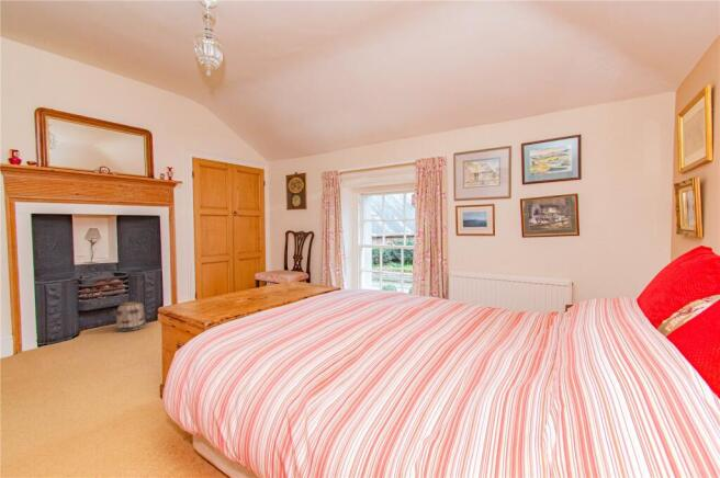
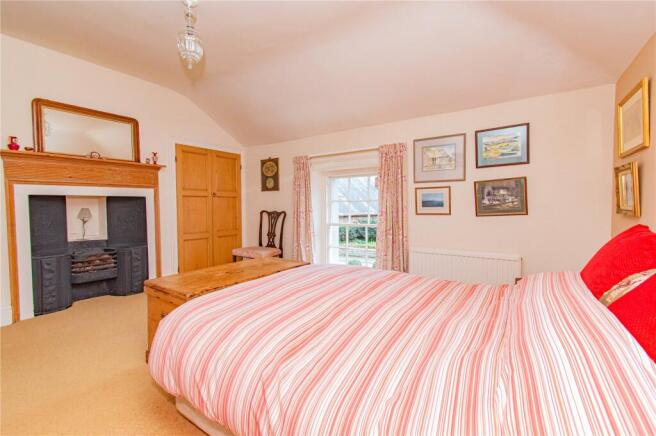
- basket [115,295,147,332]
